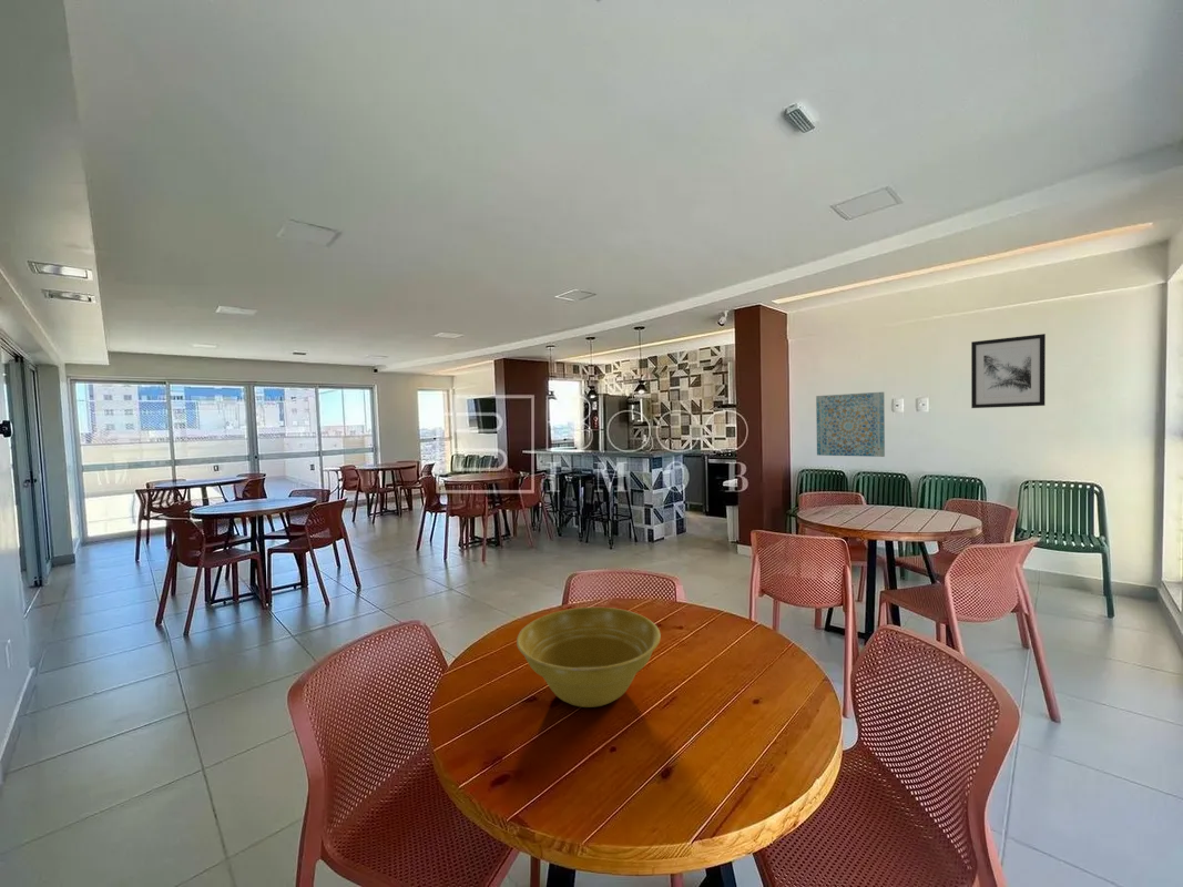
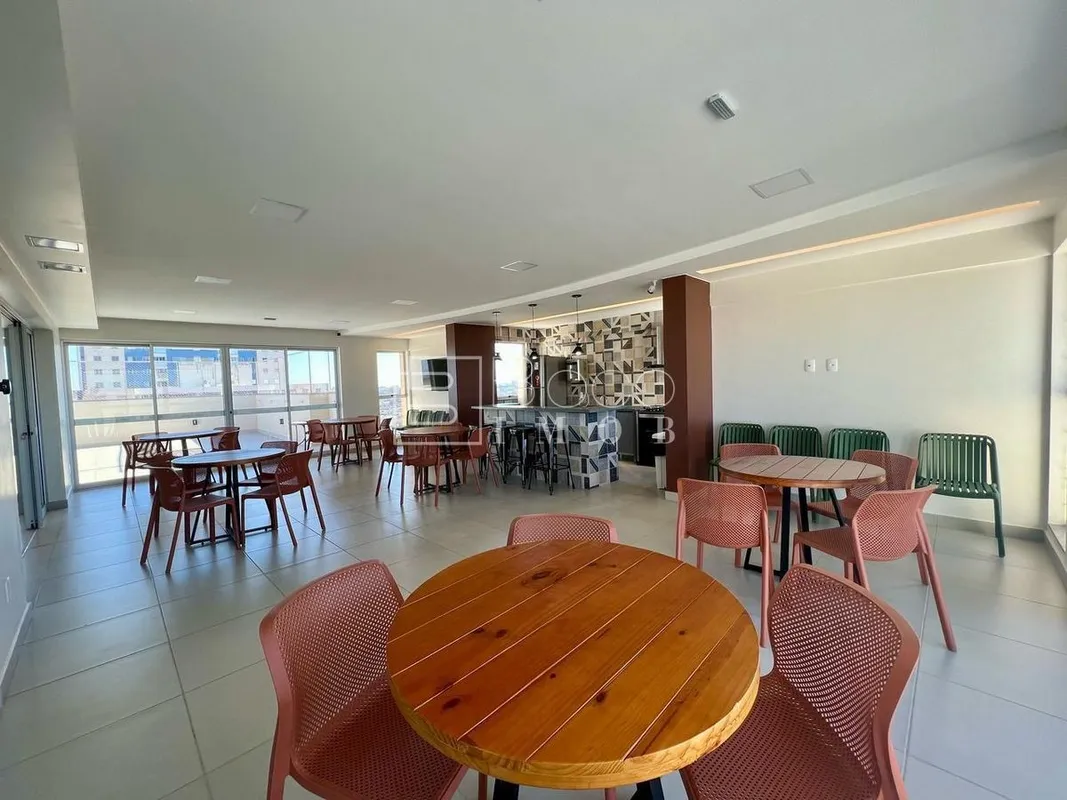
- wall art [815,391,886,458]
- wall art [970,333,1047,409]
- planter bowl [516,606,662,708]
